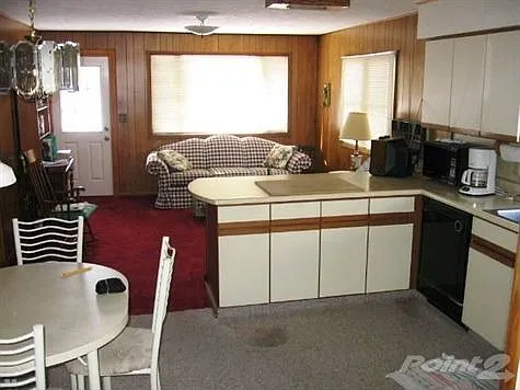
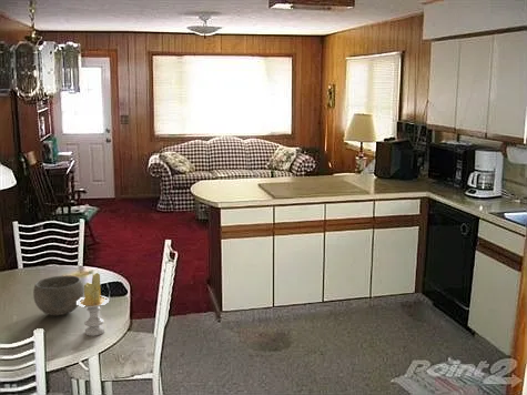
+ candle [78,272,110,337]
+ bowl [32,274,84,316]
